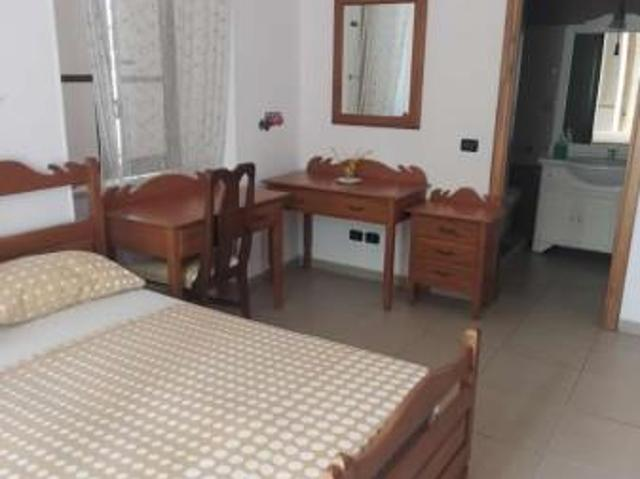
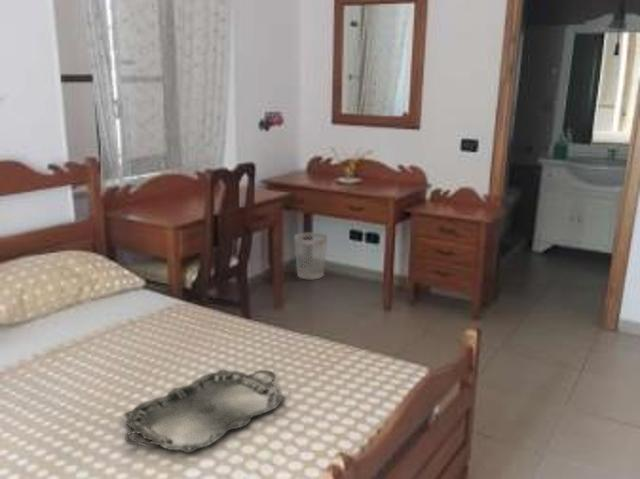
+ serving tray [123,369,287,454]
+ wastebasket [293,232,328,281]
